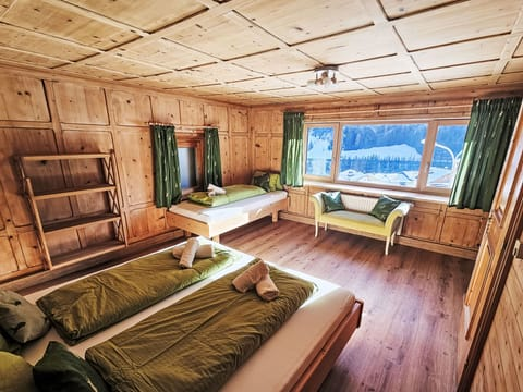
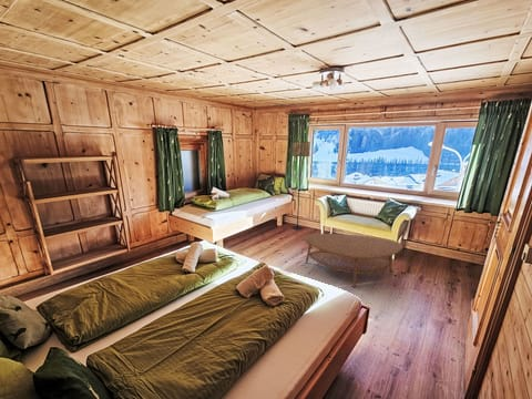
+ floor lamp [290,141,311,231]
+ coffee table [301,233,403,288]
